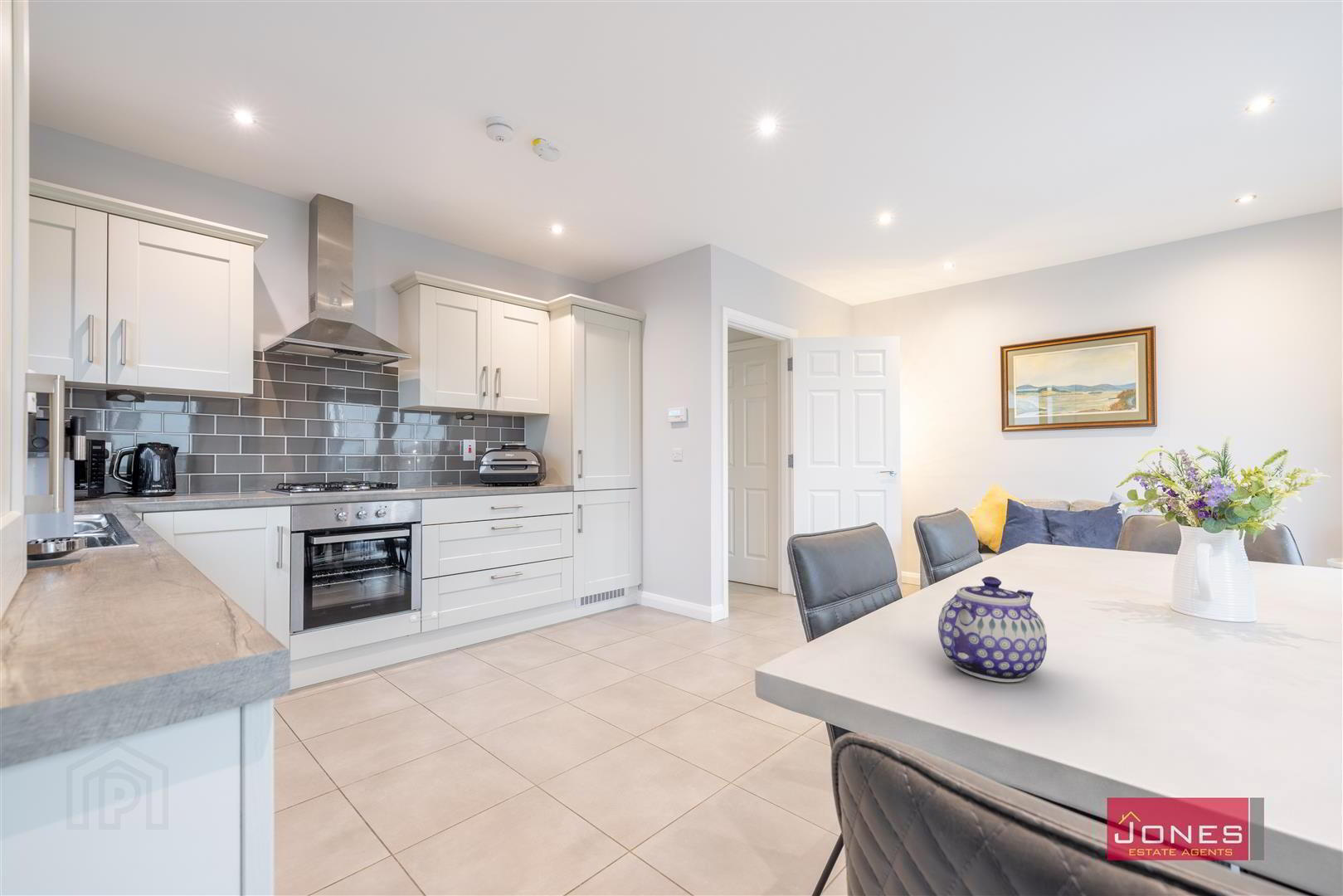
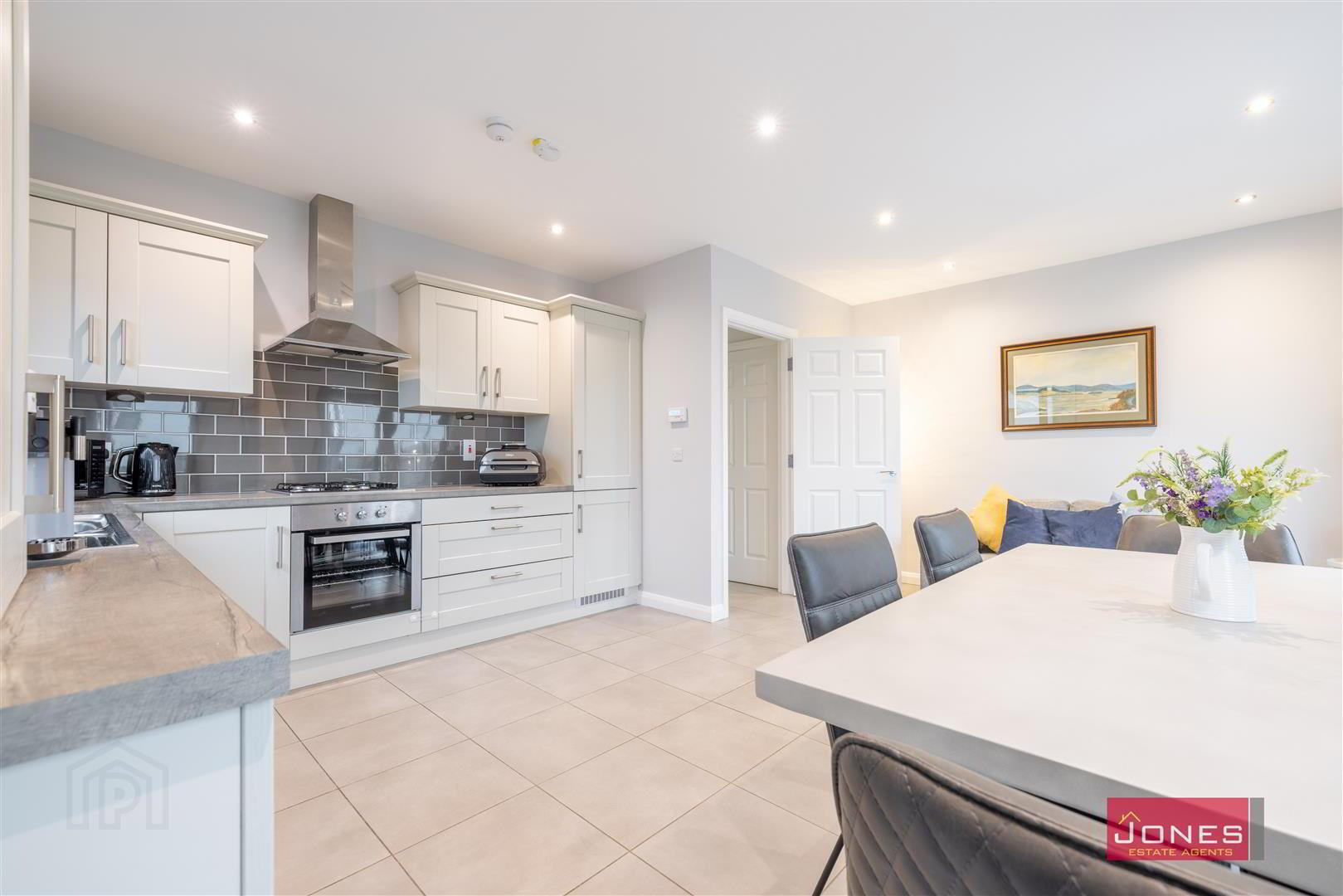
- teapot [937,576,1048,683]
